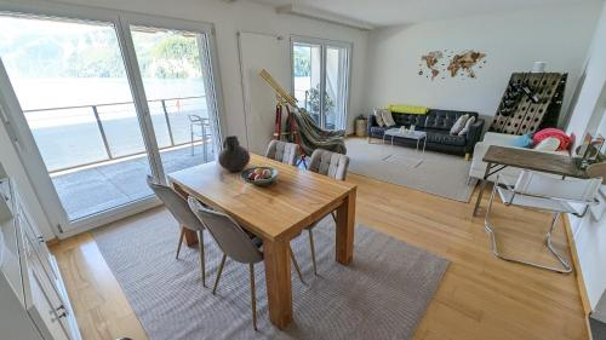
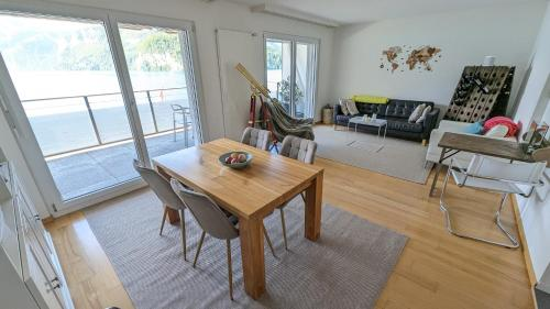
- vase [217,134,251,172]
